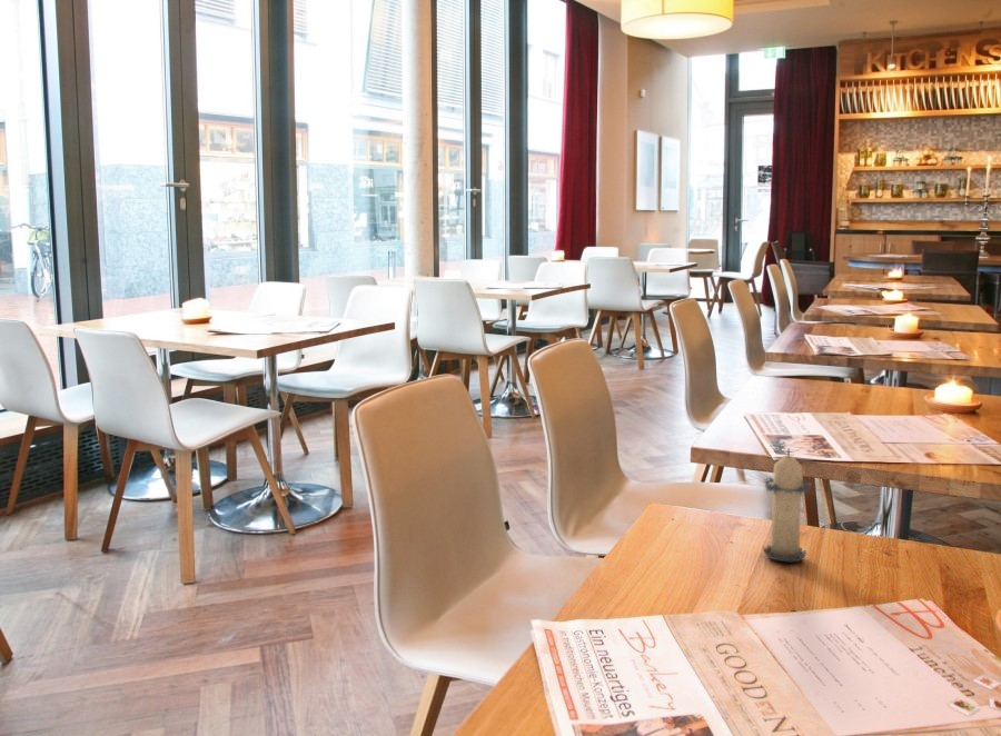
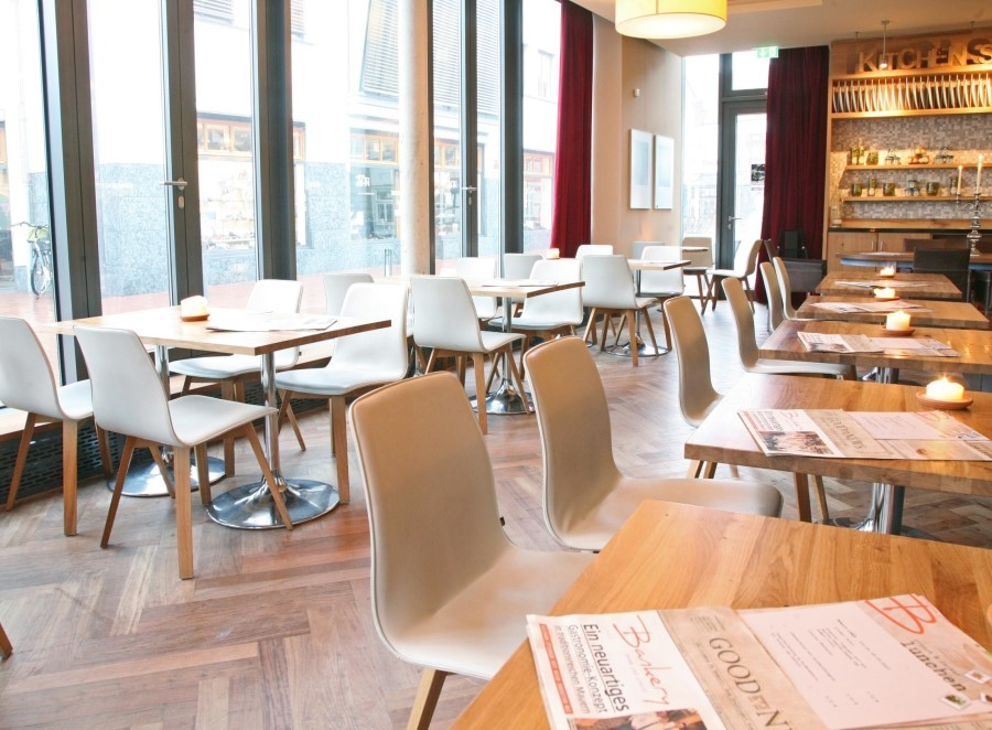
- candle [760,447,813,563]
